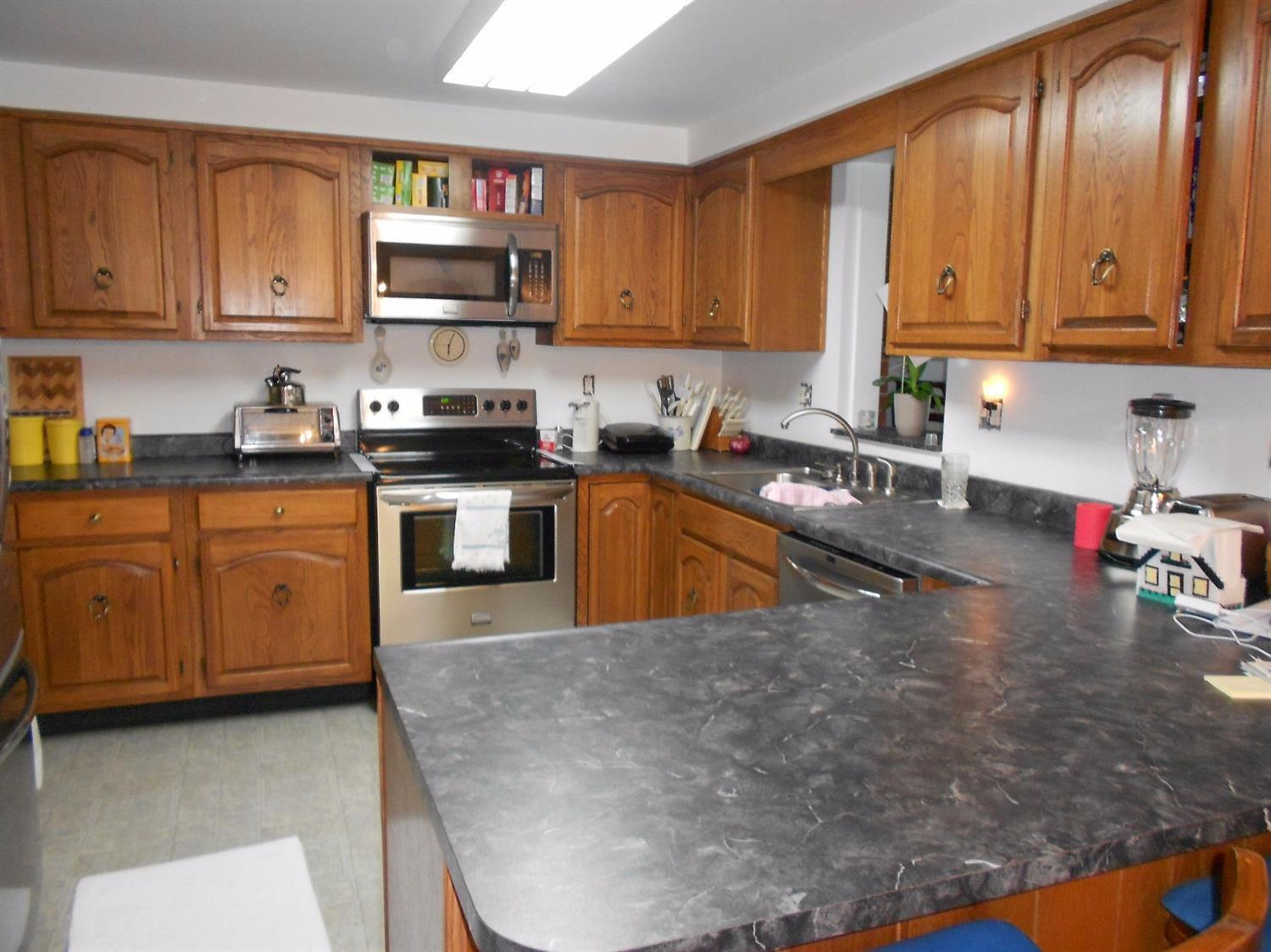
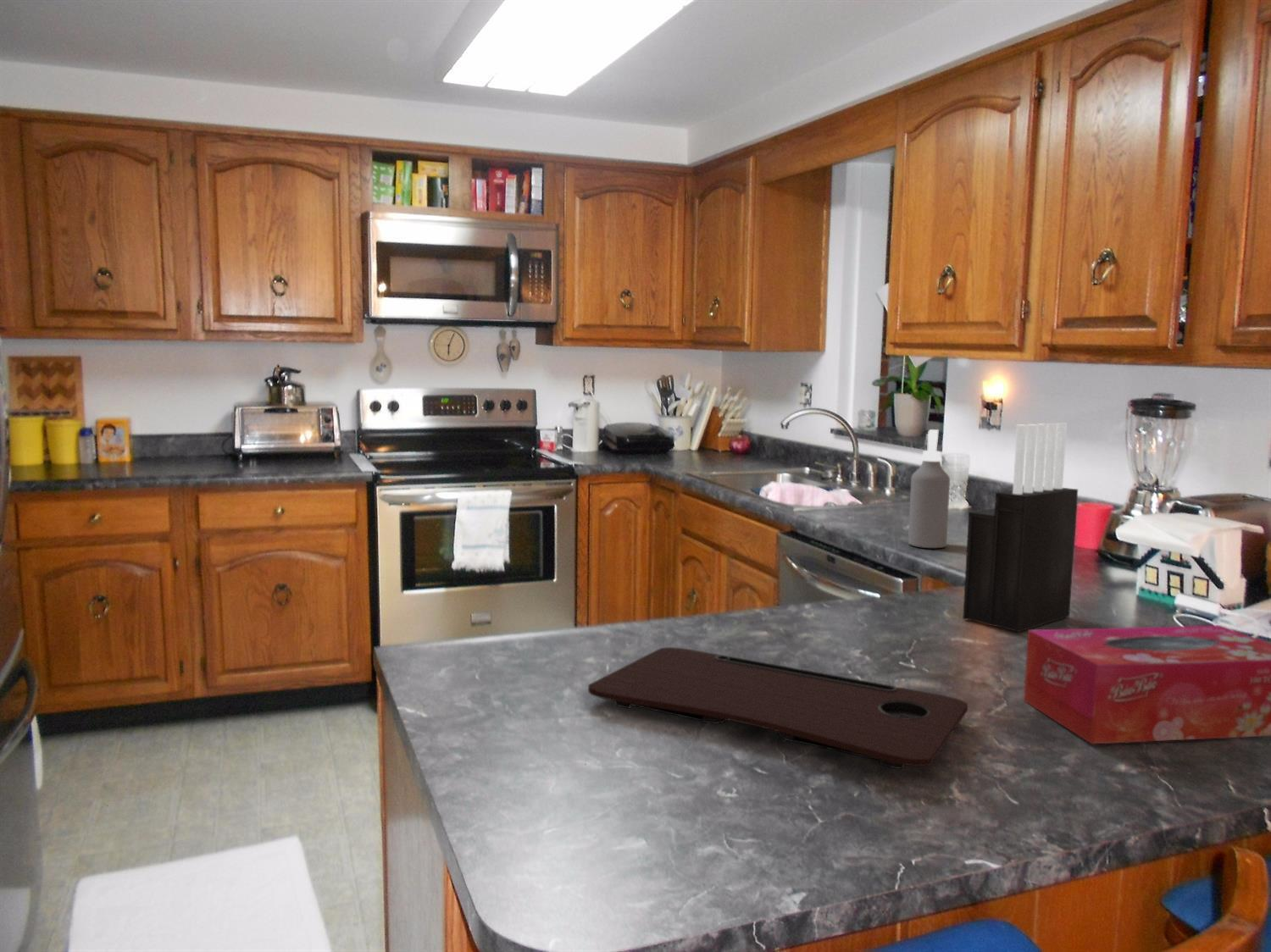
+ spray bottle [907,429,951,549]
+ cutting board [587,646,969,770]
+ tissue box [1023,624,1271,744]
+ knife block [962,422,1079,633]
